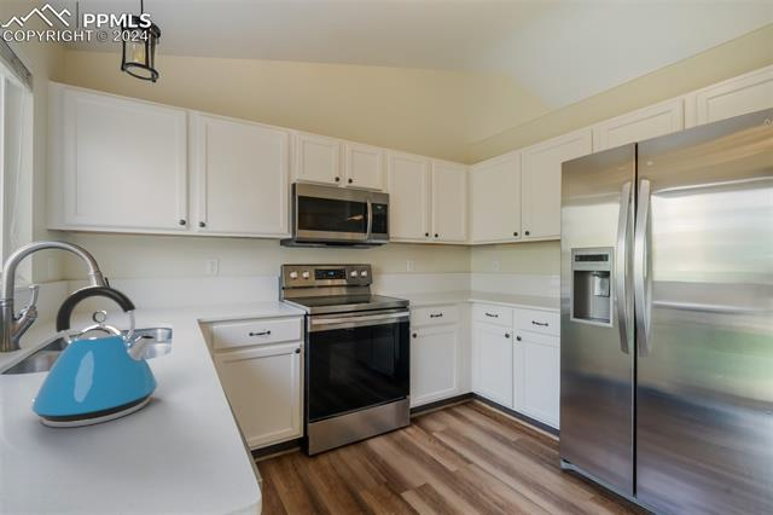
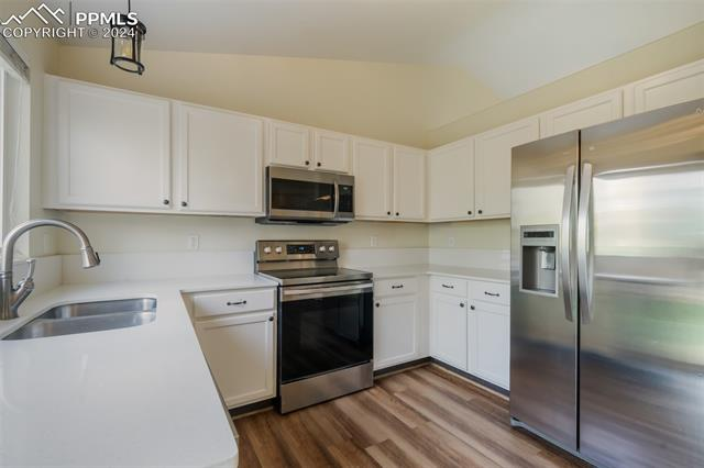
- kettle [30,284,158,428]
